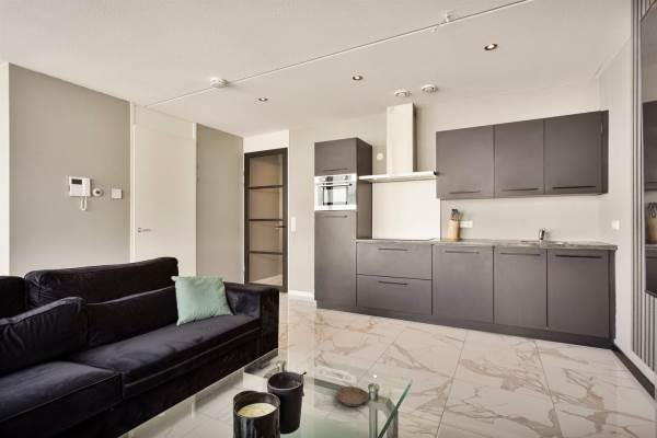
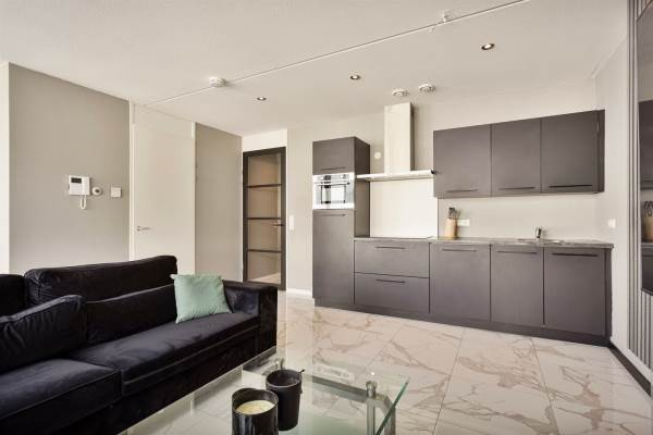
- saucer [335,385,369,407]
